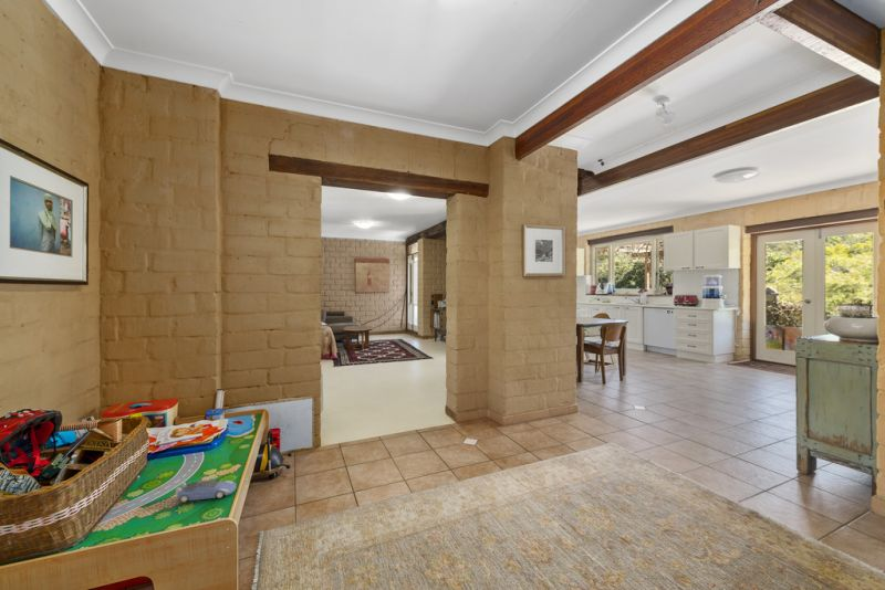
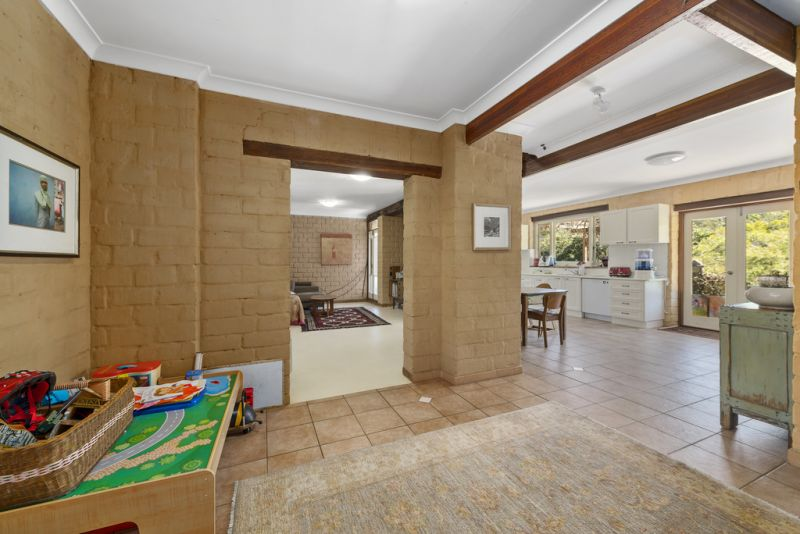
- toy car [175,480,238,504]
